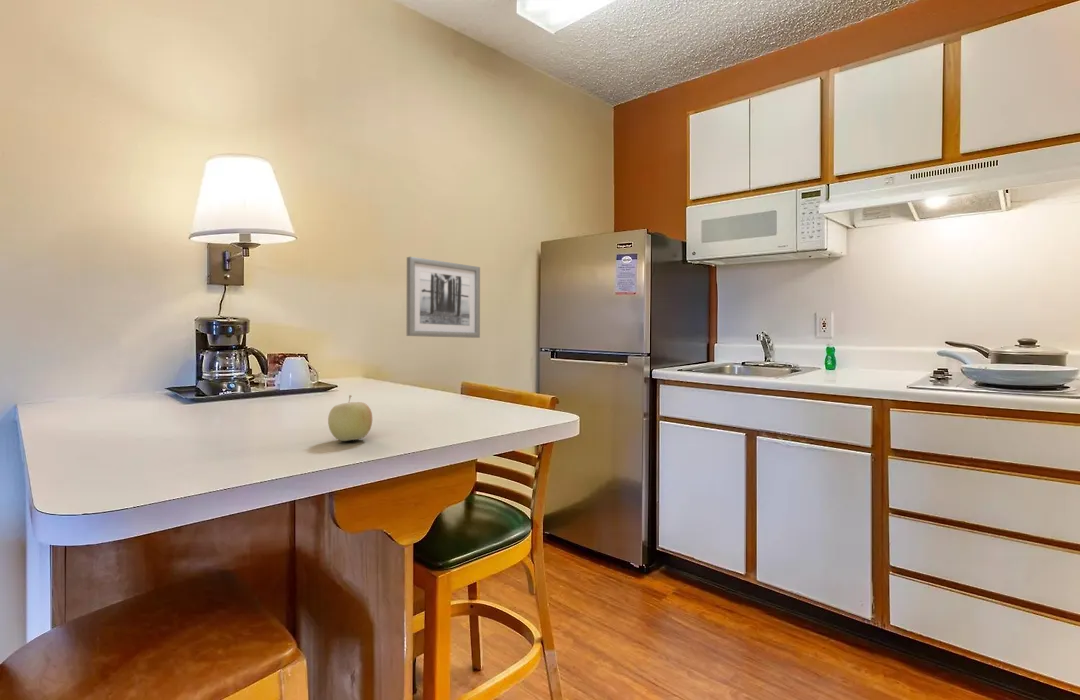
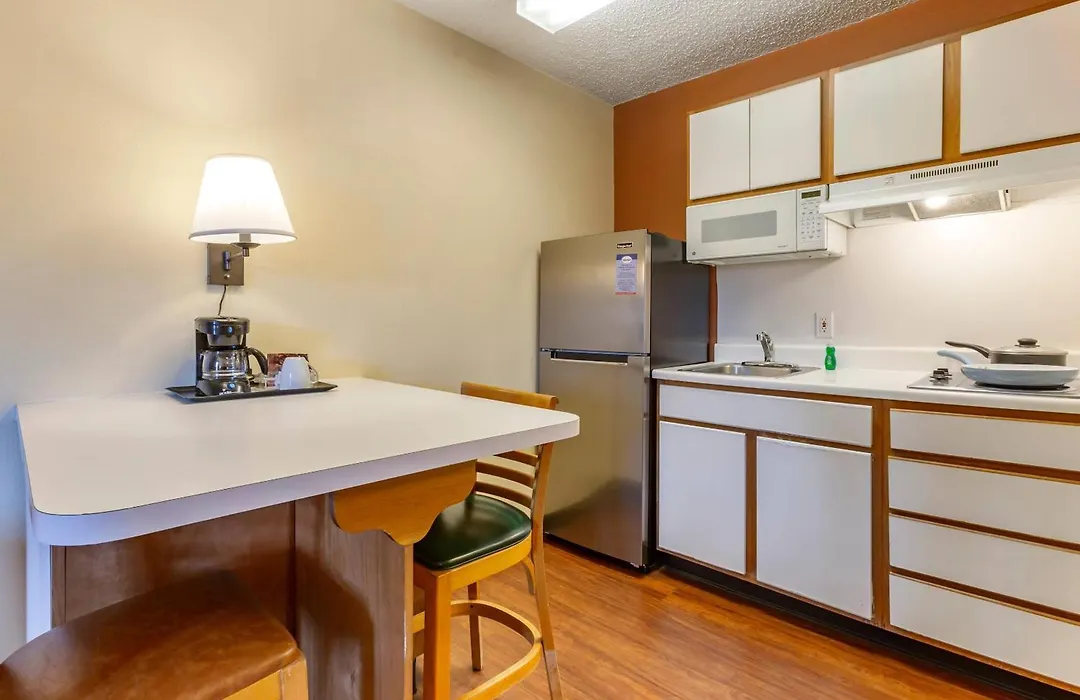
- fruit [327,394,373,442]
- wall art [406,256,481,339]
